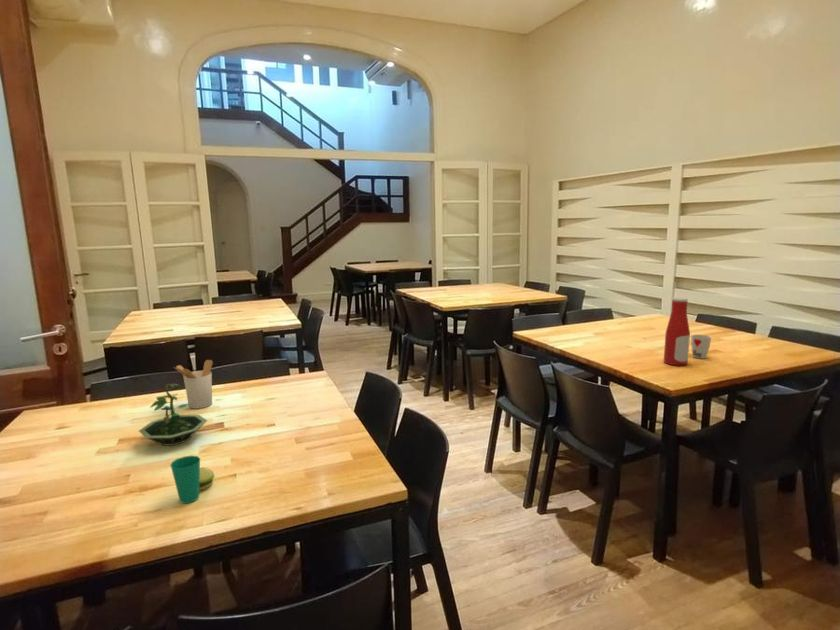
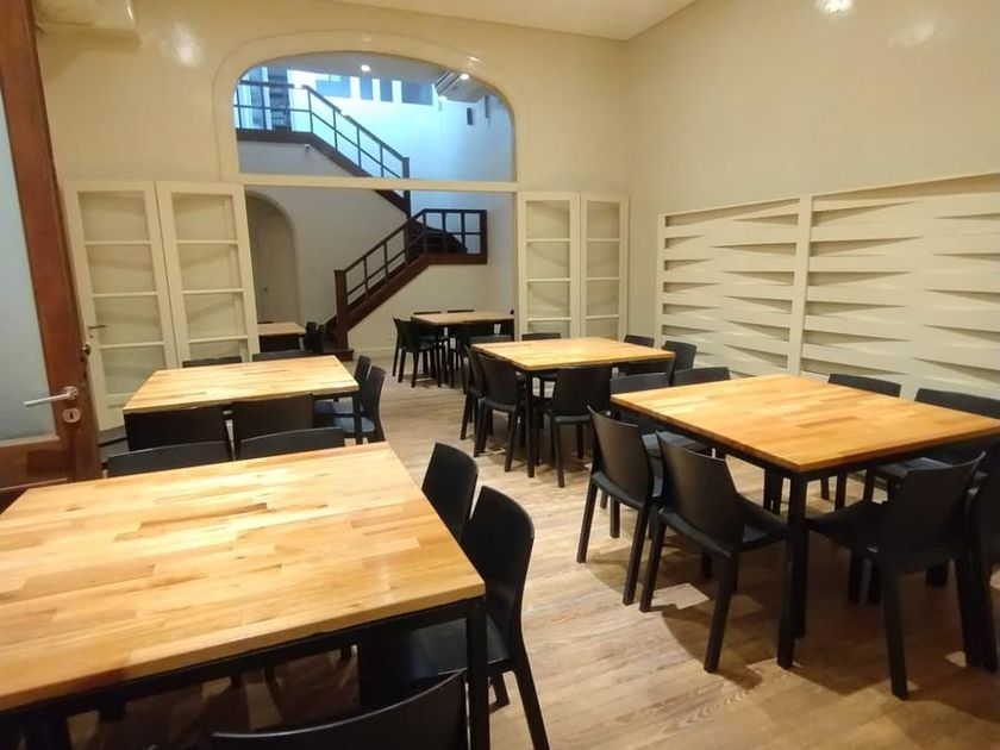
- terrarium [138,382,209,446]
- cup [690,334,712,359]
- bottle [663,297,691,366]
- cup [169,455,216,504]
- utensil holder [173,359,214,410]
